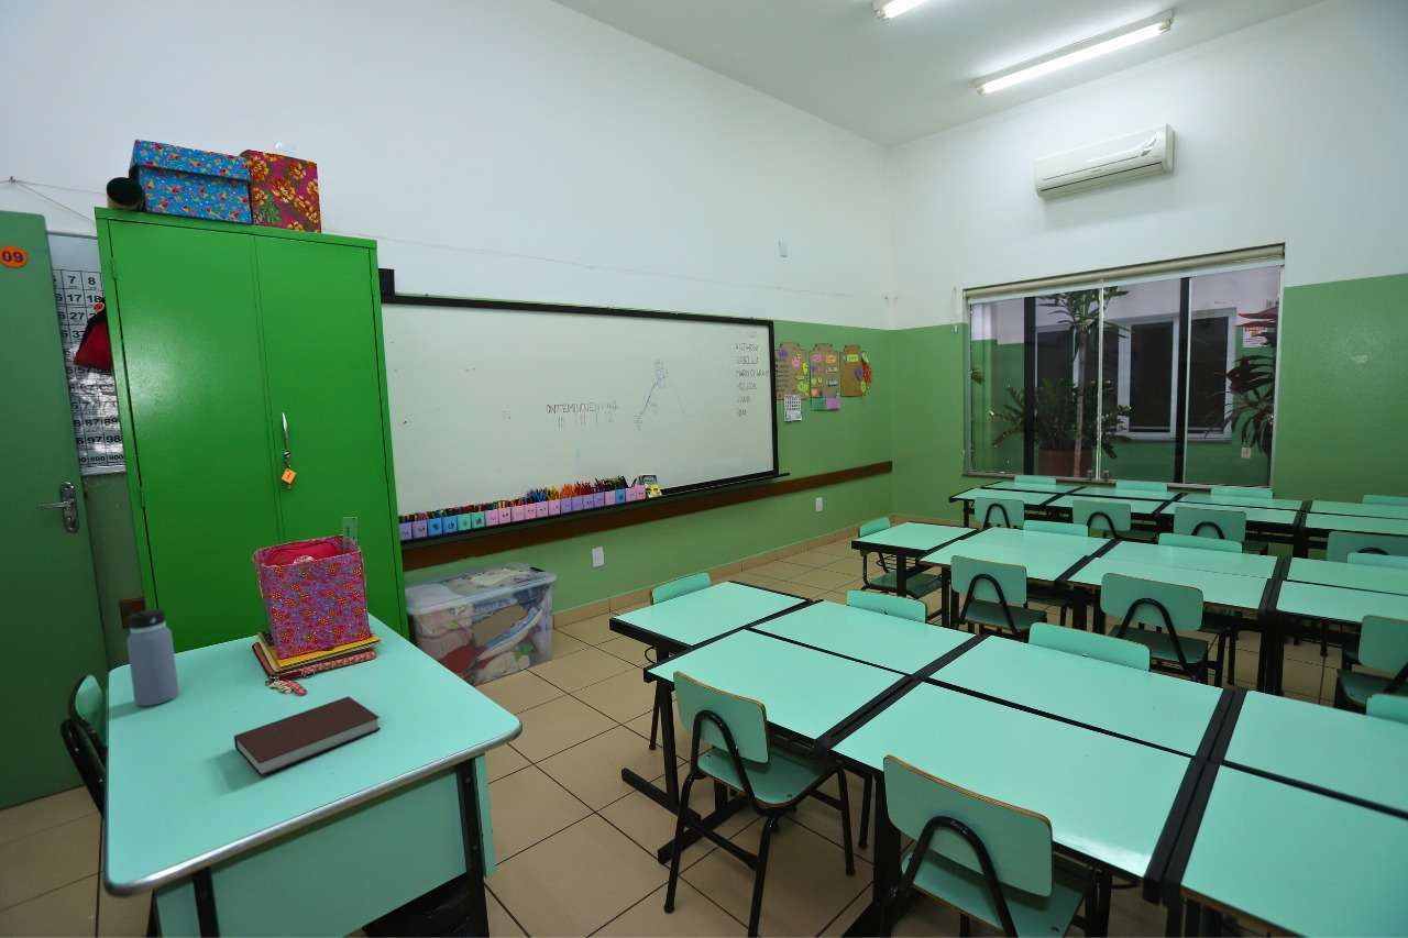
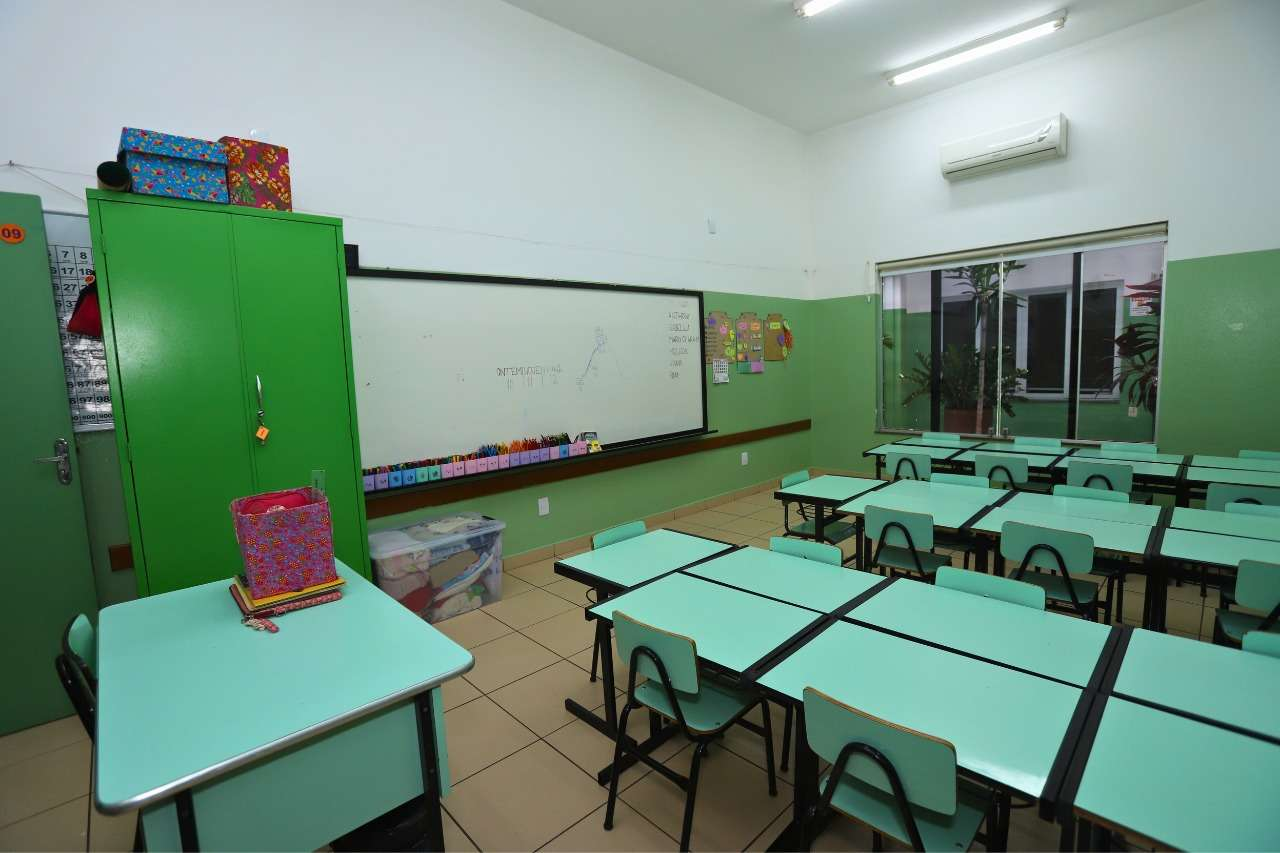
- notebook [233,695,382,777]
- water bottle [117,604,179,707]
